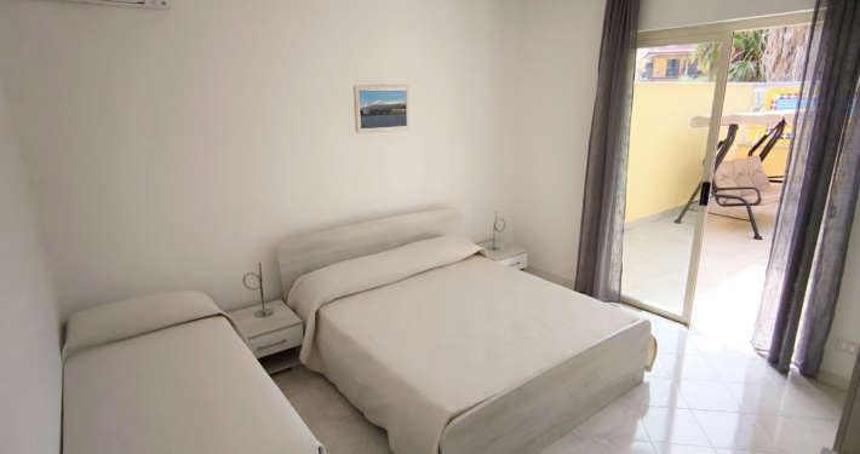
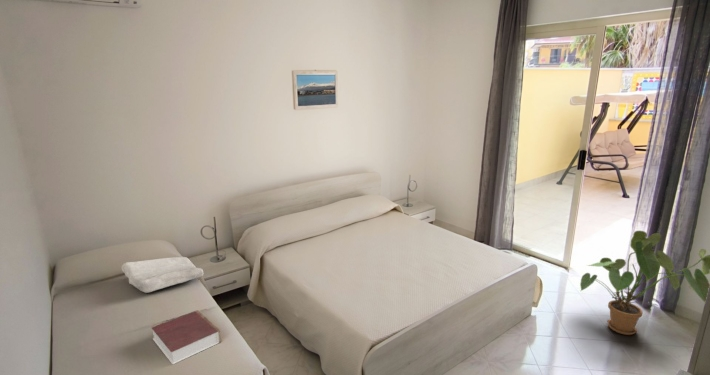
+ house plant [579,230,710,336]
+ soap bar [121,256,204,294]
+ book [151,309,222,365]
